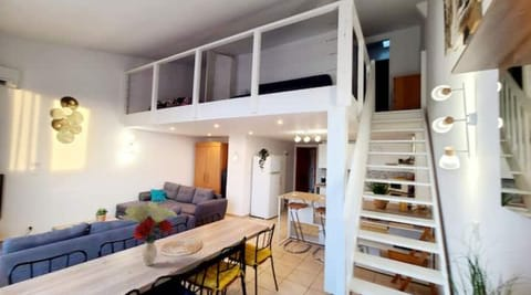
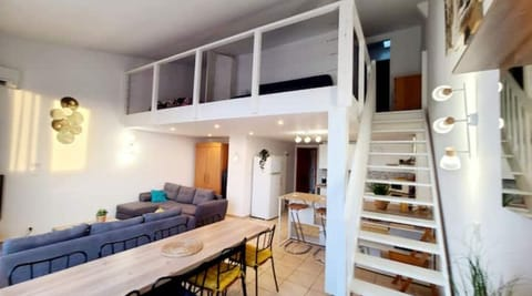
- flower bouquet [118,200,178,267]
